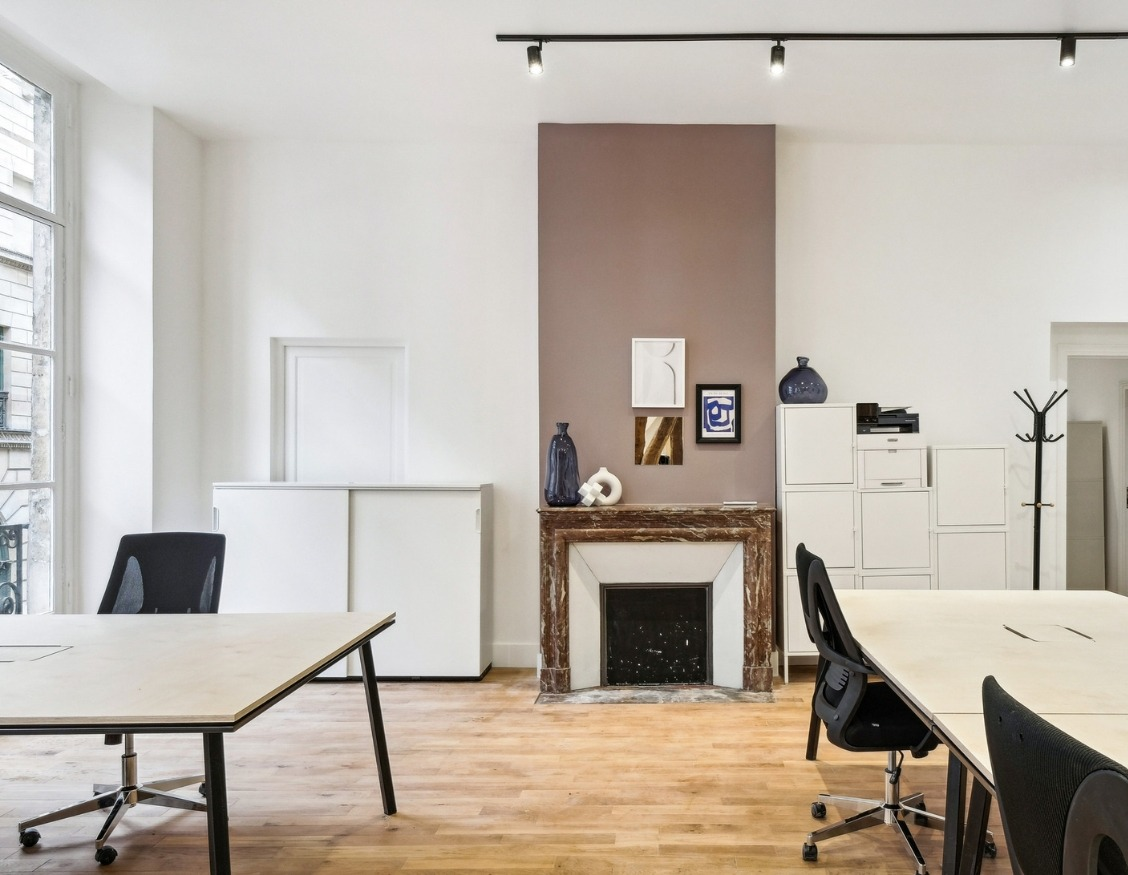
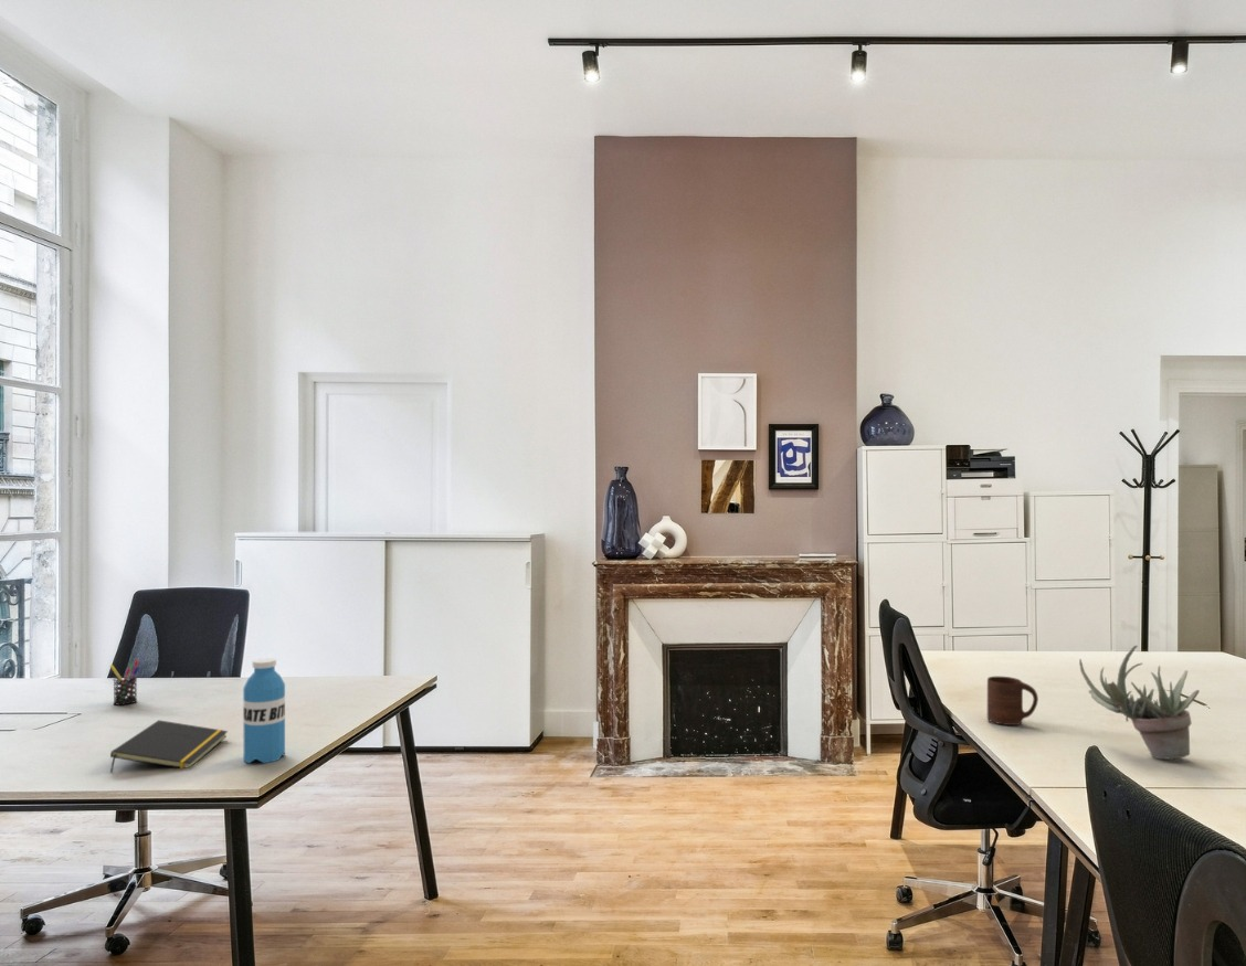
+ pen holder [108,659,140,707]
+ cup [986,676,1039,726]
+ water bottle [242,657,286,764]
+ succulent plant [1078,645,1201,761]
+ notepad [109,719,229,773]
